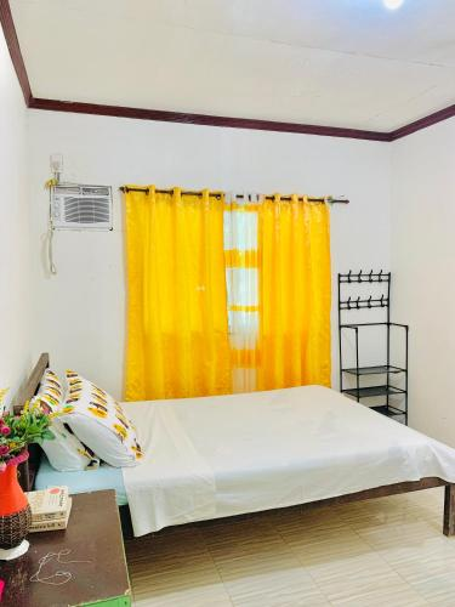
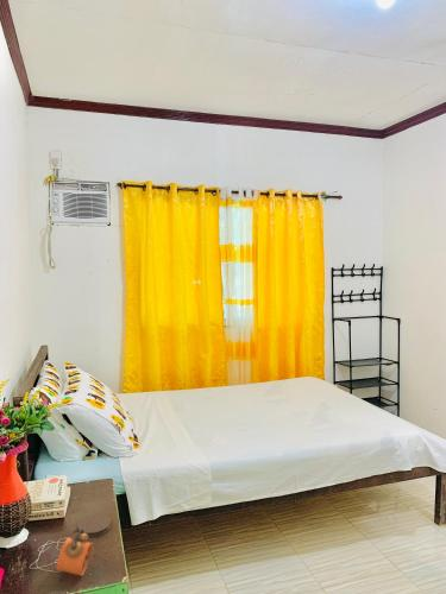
+ coaster [77,514,112,538]
+ alarm clock [56,529,94,582]
